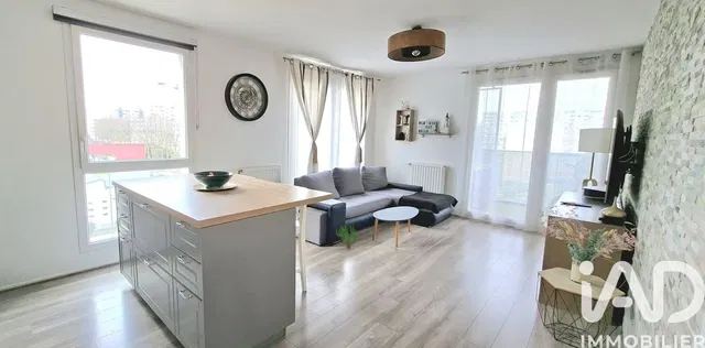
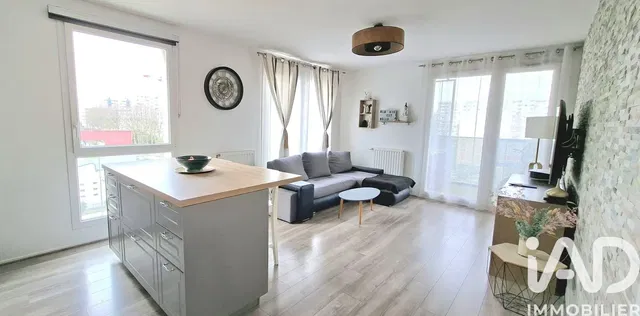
- decorative plant [335,224,358,250]
